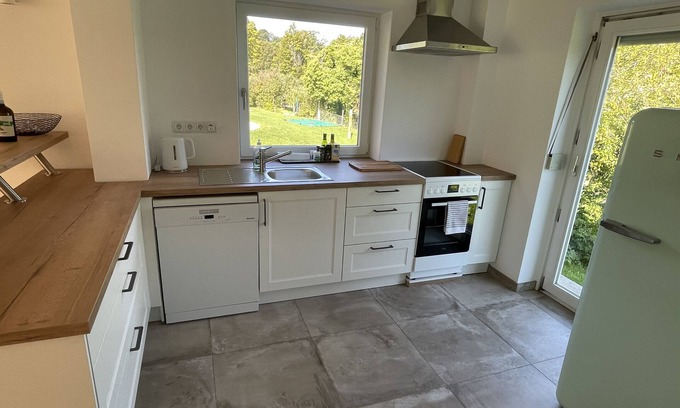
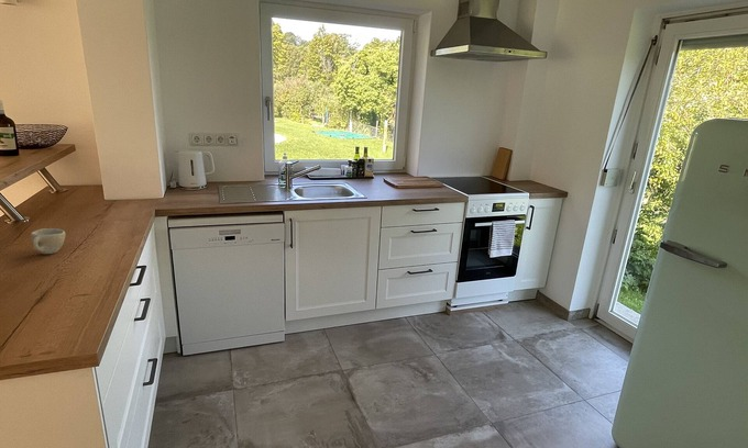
+ cup [30,227,66,255]
